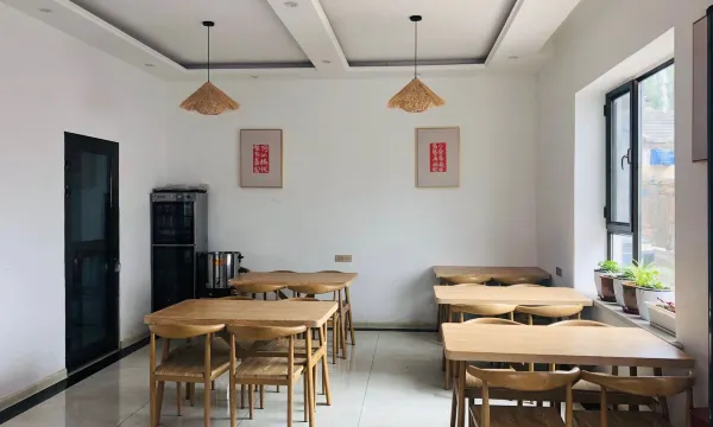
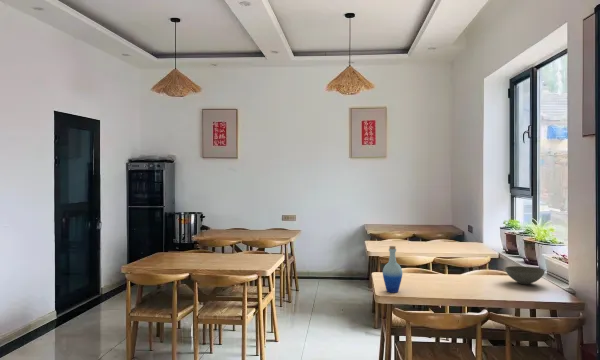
+ bottle [382,245,403,294]
+ bowl [504,265,546,286]
